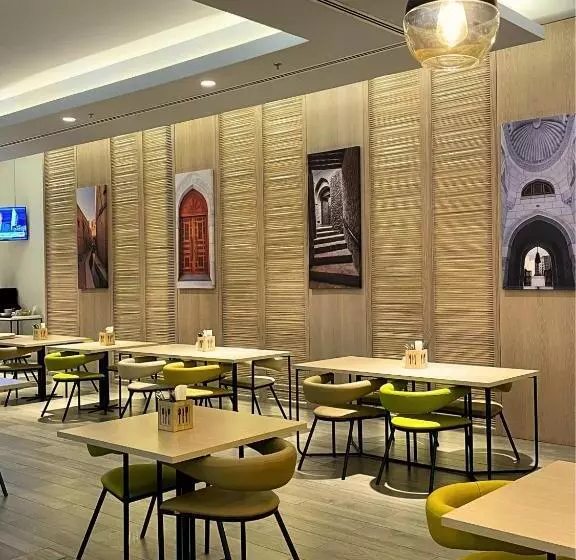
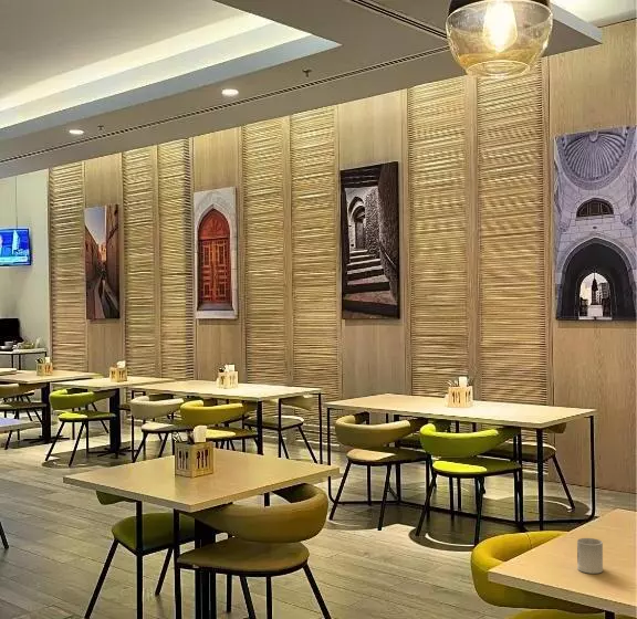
+ cup [576,537,604,575]
